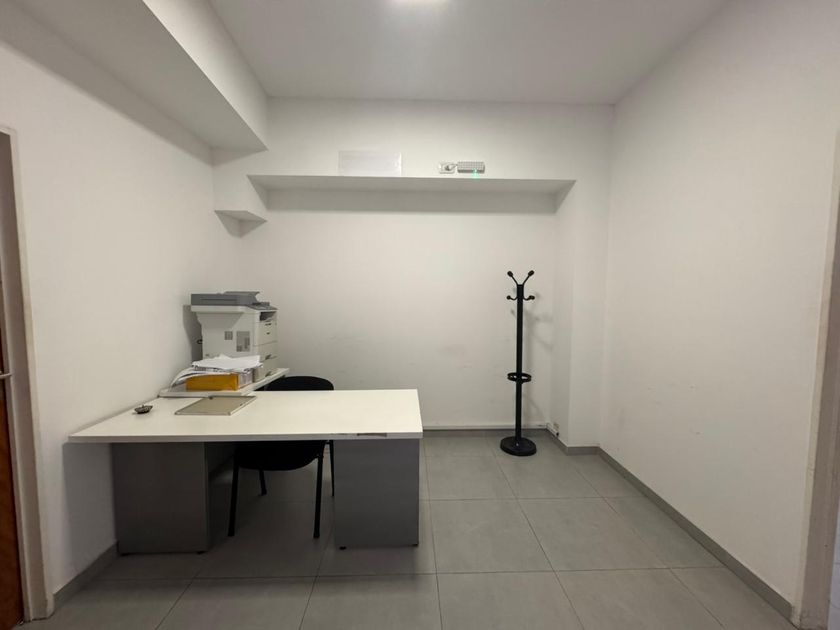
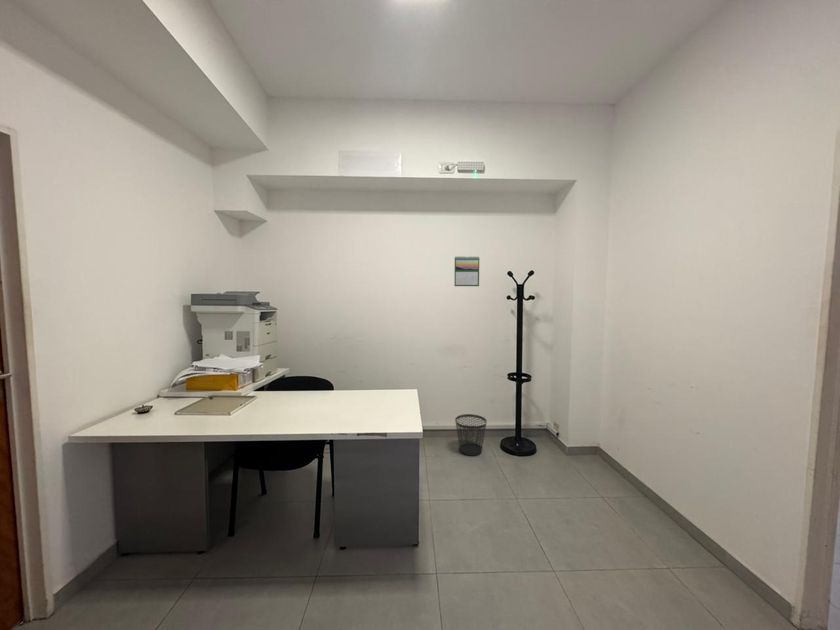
+ calendar [453,255,480,287]
+ wastebasket [454,413,488,457]
